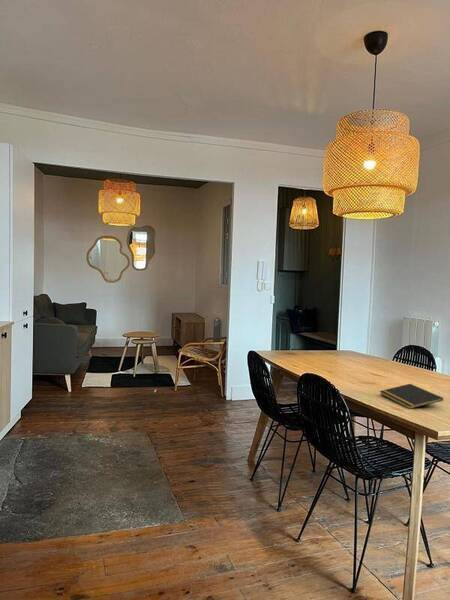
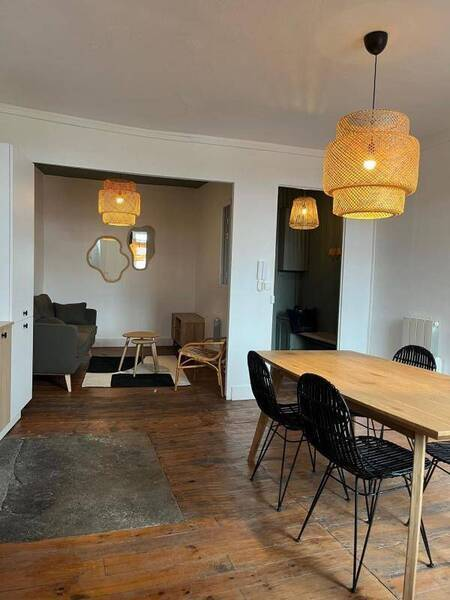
- notepad [379,383,444,410]
